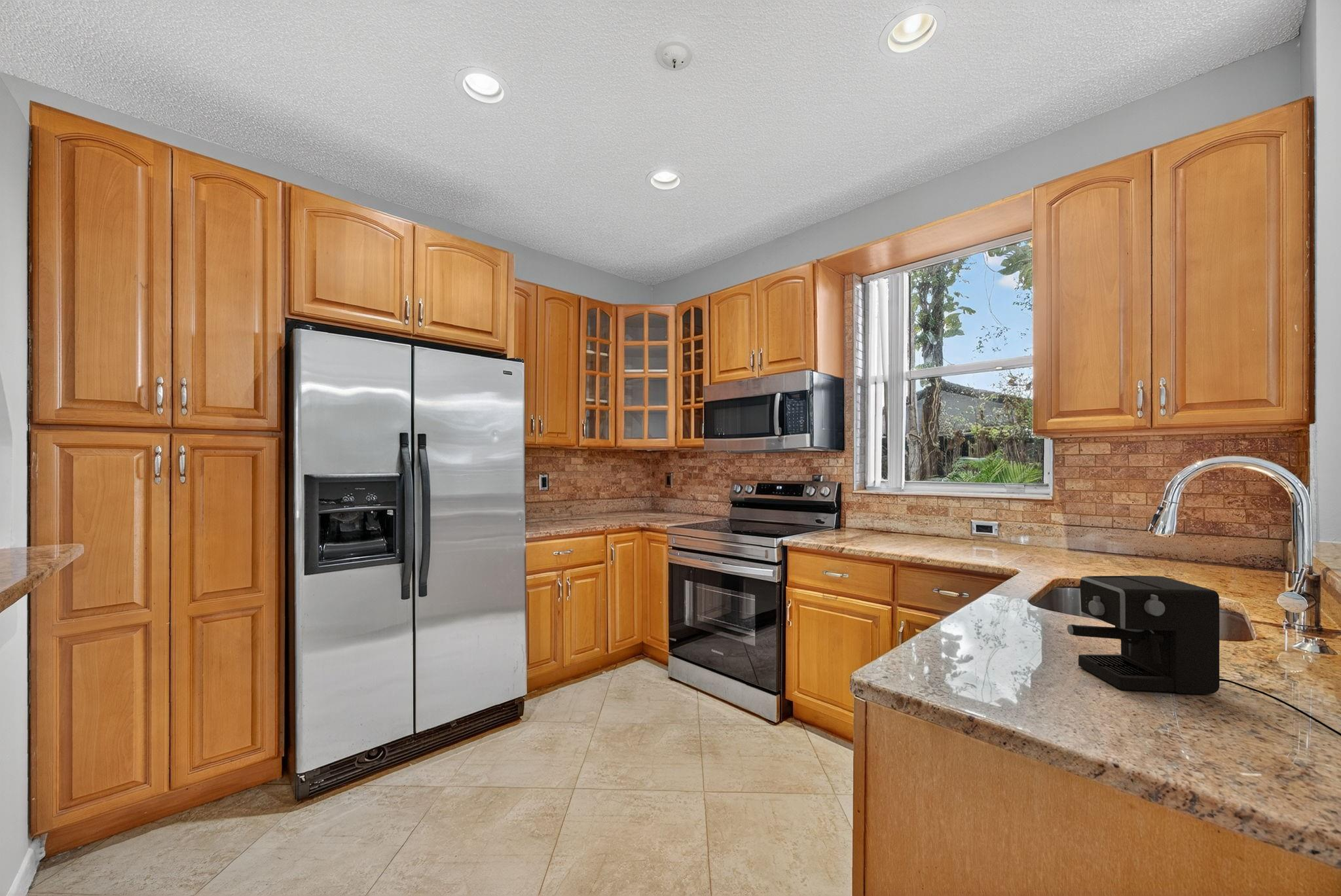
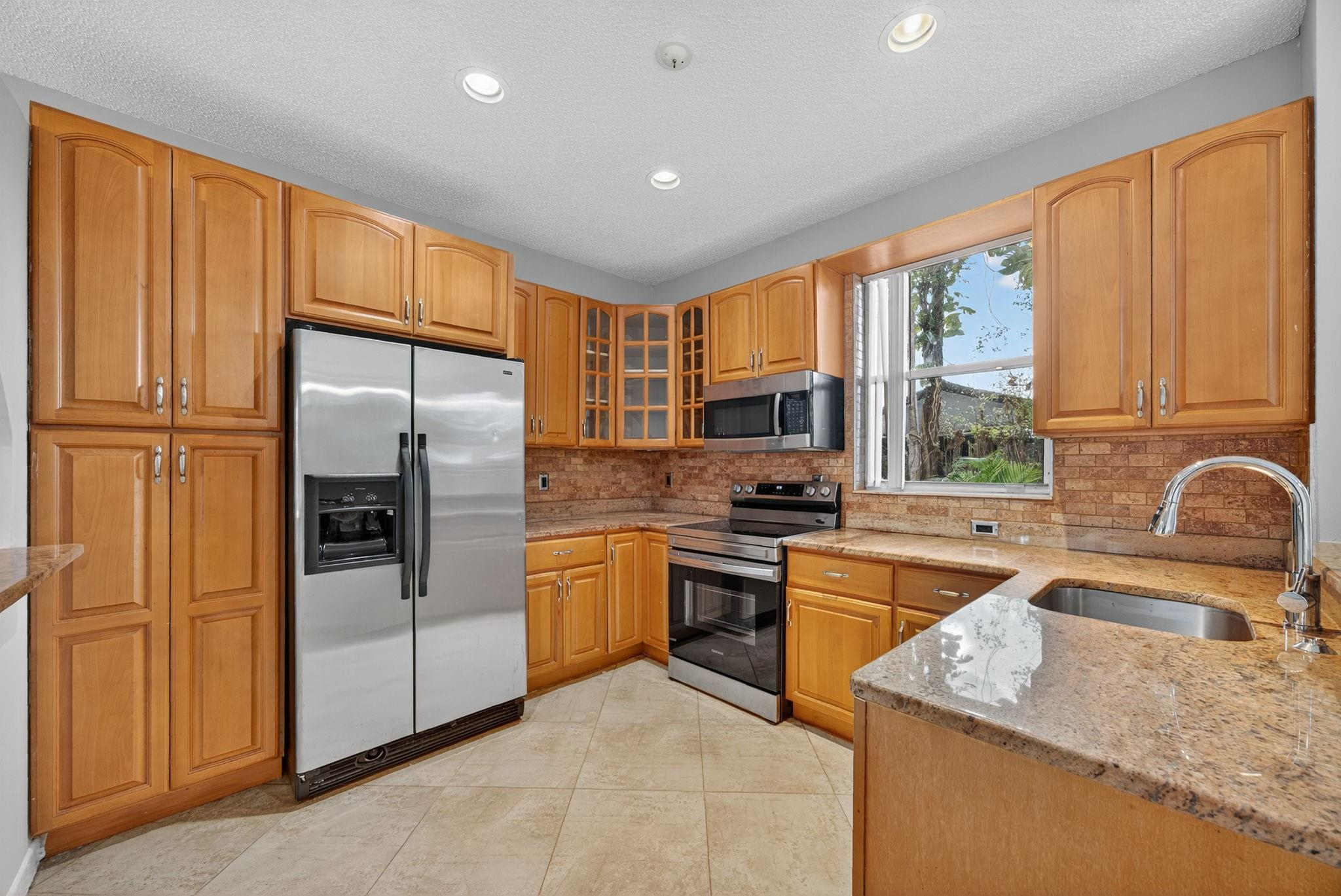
- coffee maker [1067,575,1341,736]
